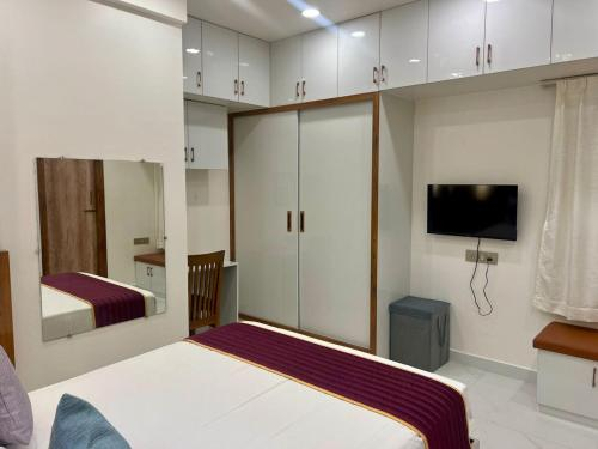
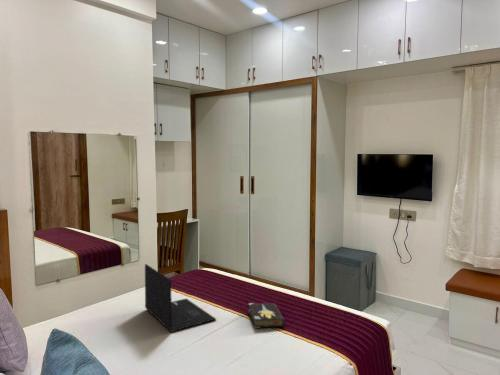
+ hardback book [247,302,285,329]
+ laptop [144,263,217,333]
